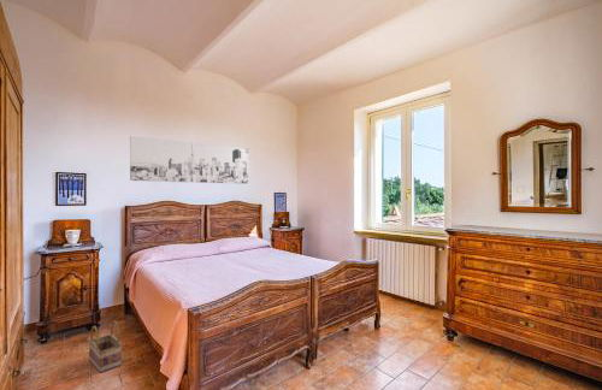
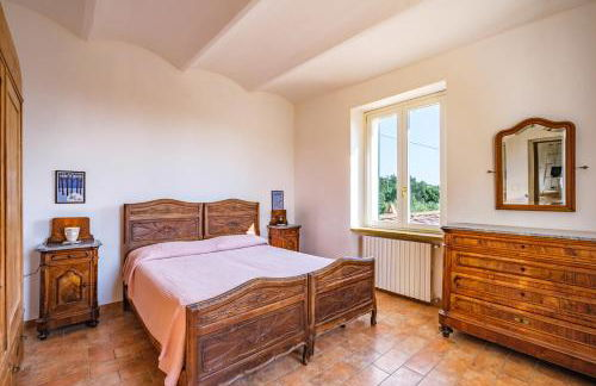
- wall art [129,135,249,185]
- basket [88,319,123,374]
